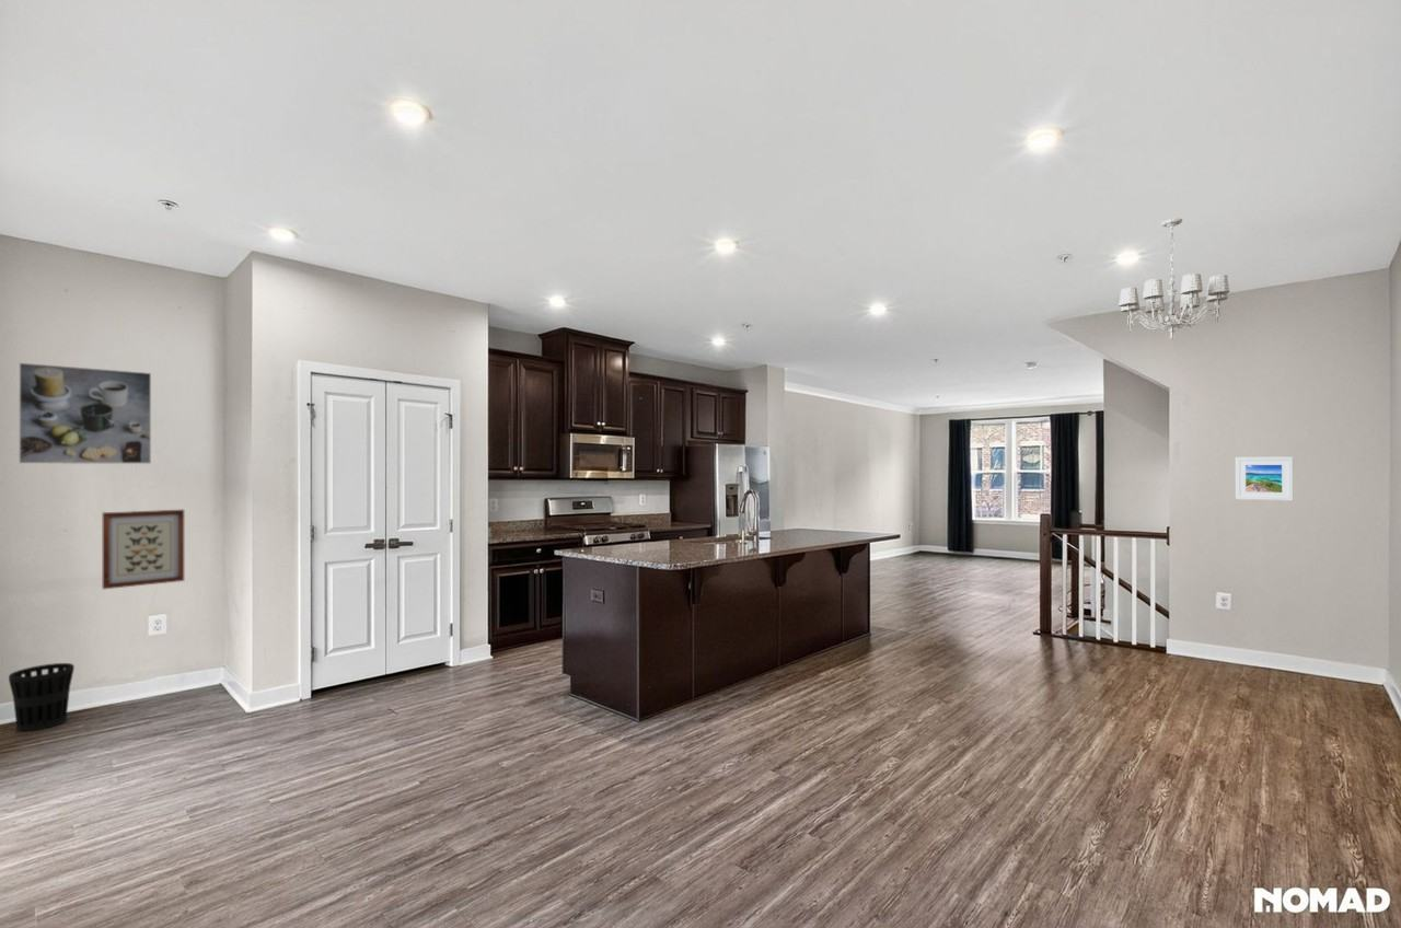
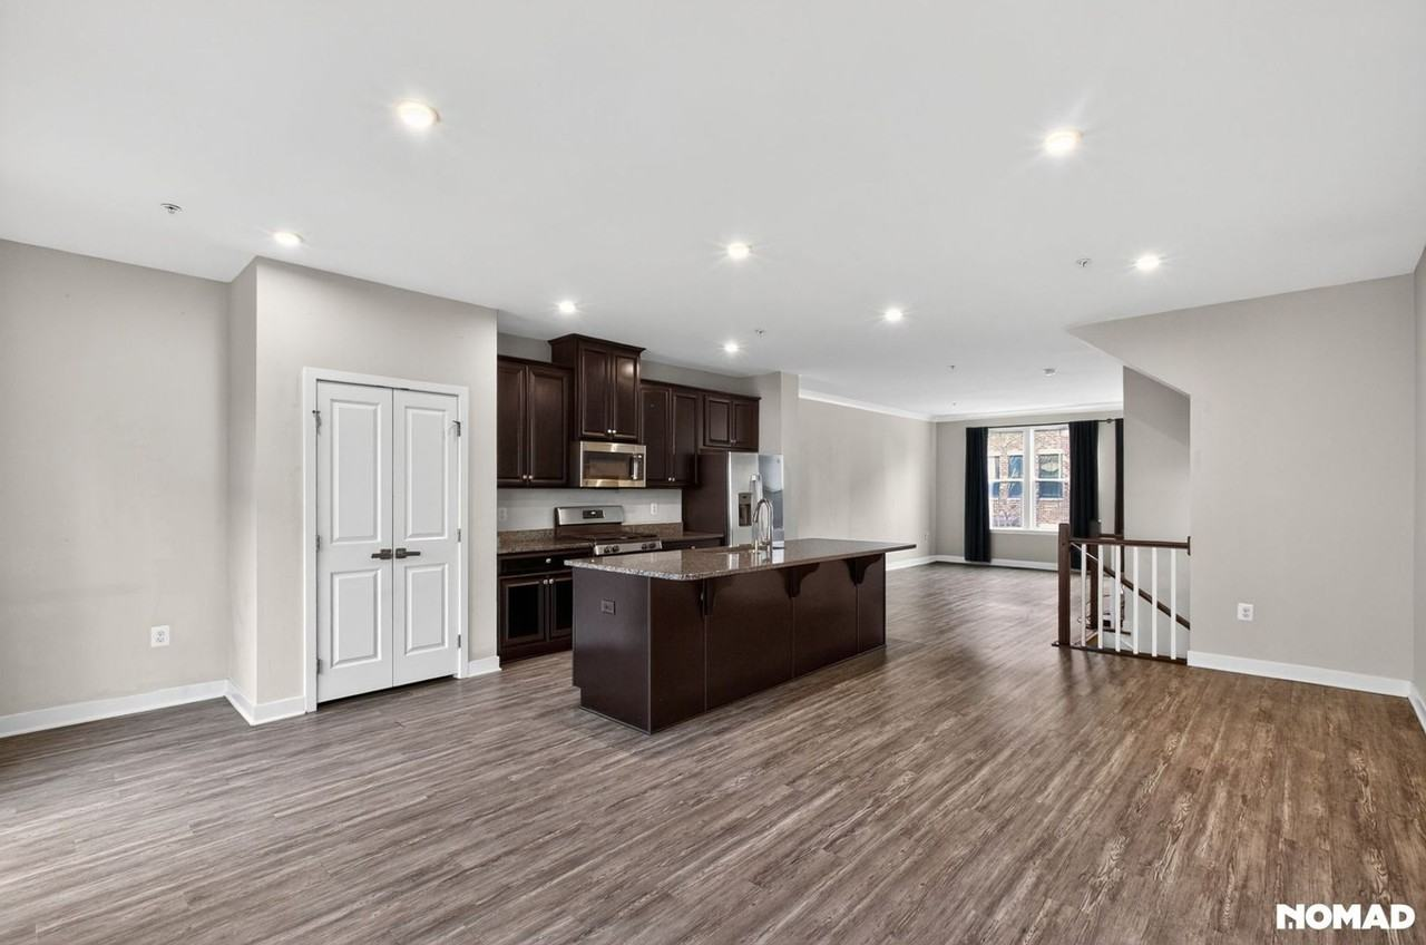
- wall art [102,509,185,590]
- wastebasket [8,662,76,732]
- chandelier [1118,218,1230,340]
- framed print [1235,455,1294,502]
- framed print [18,362,152,465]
